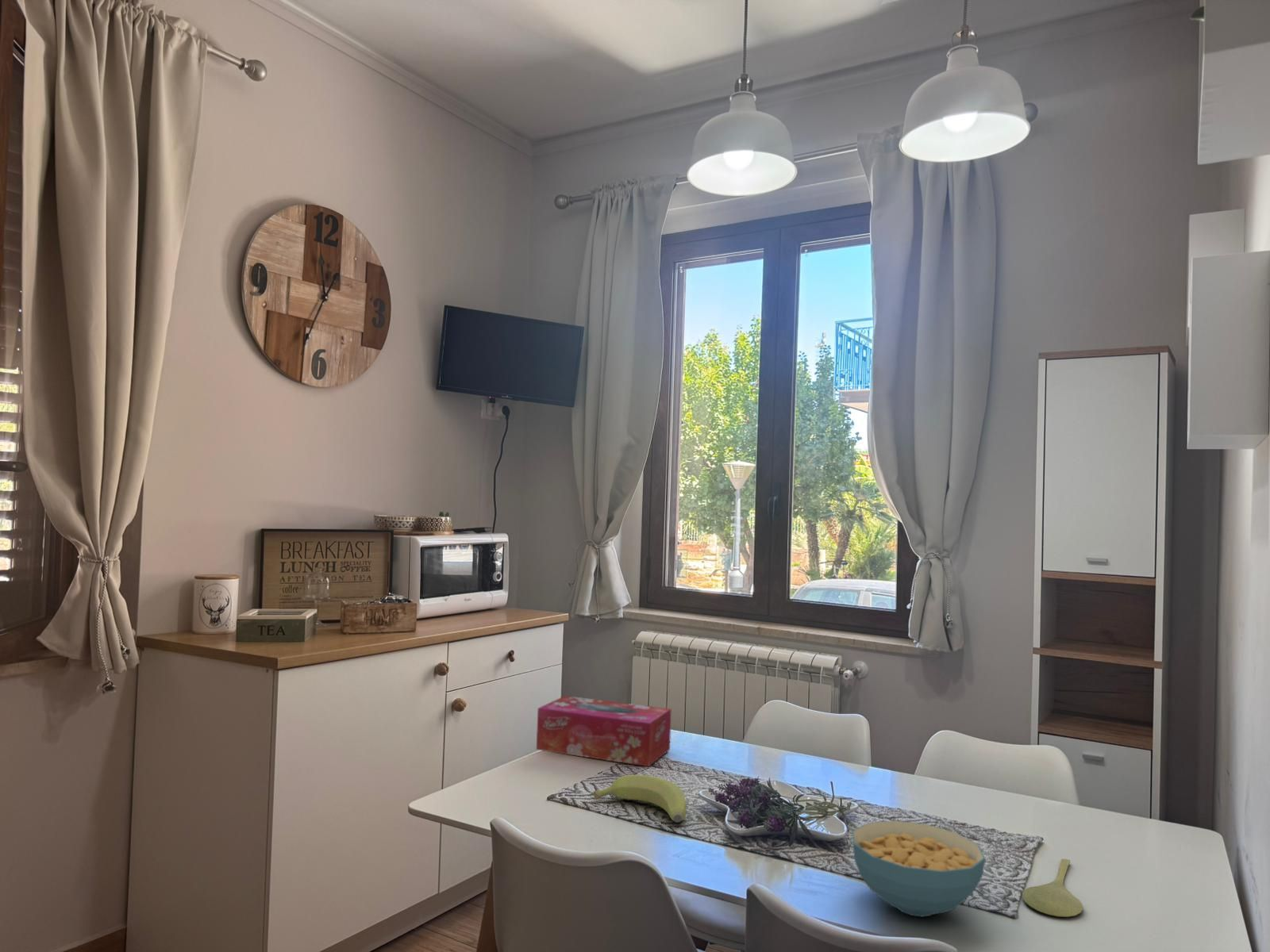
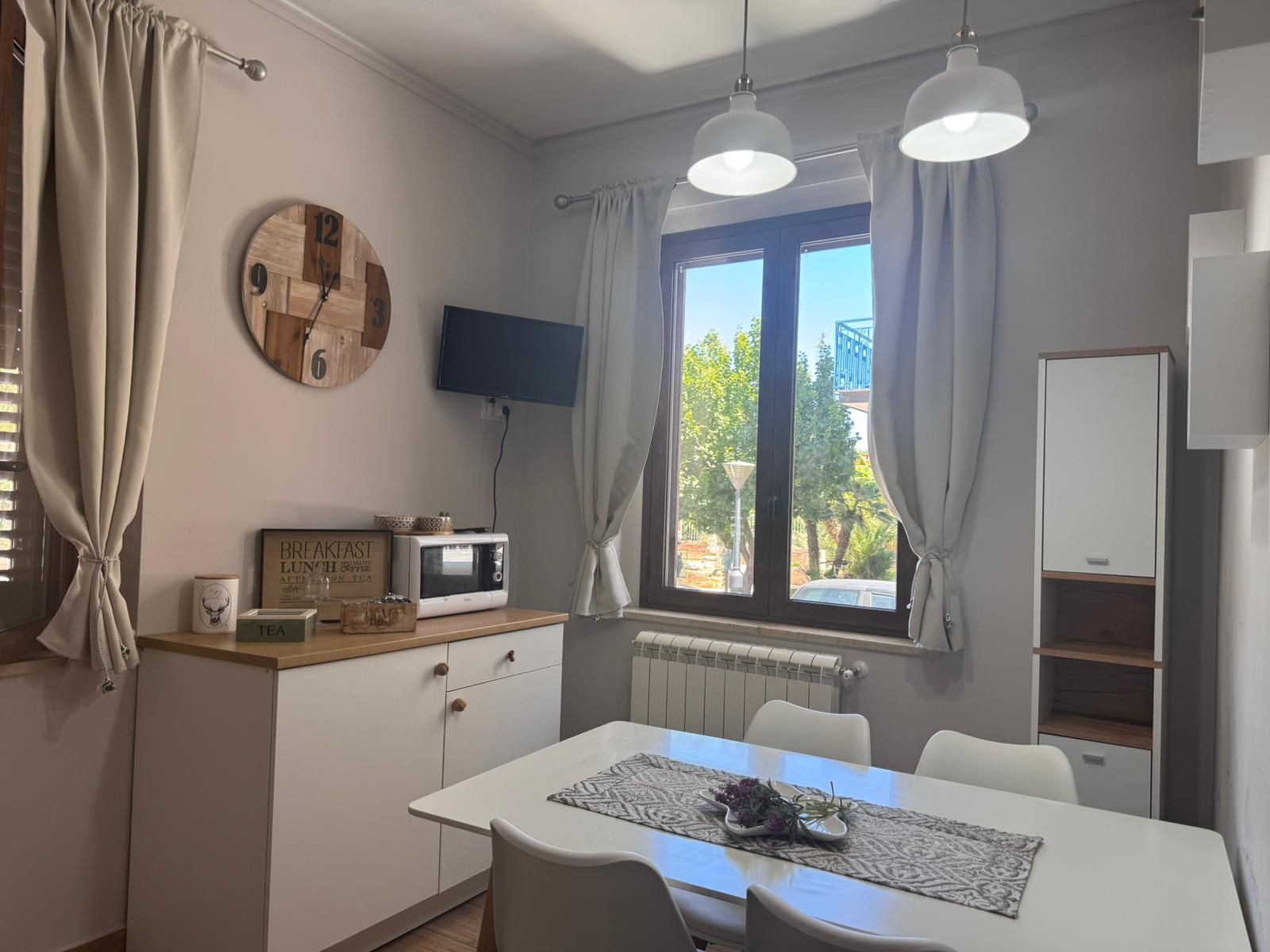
- banana [593,774,687,823]
- spoon [1022,858,1083,918]
- tissue box [536,695,672,767]
- cereal bowl [851,820,986,918]
